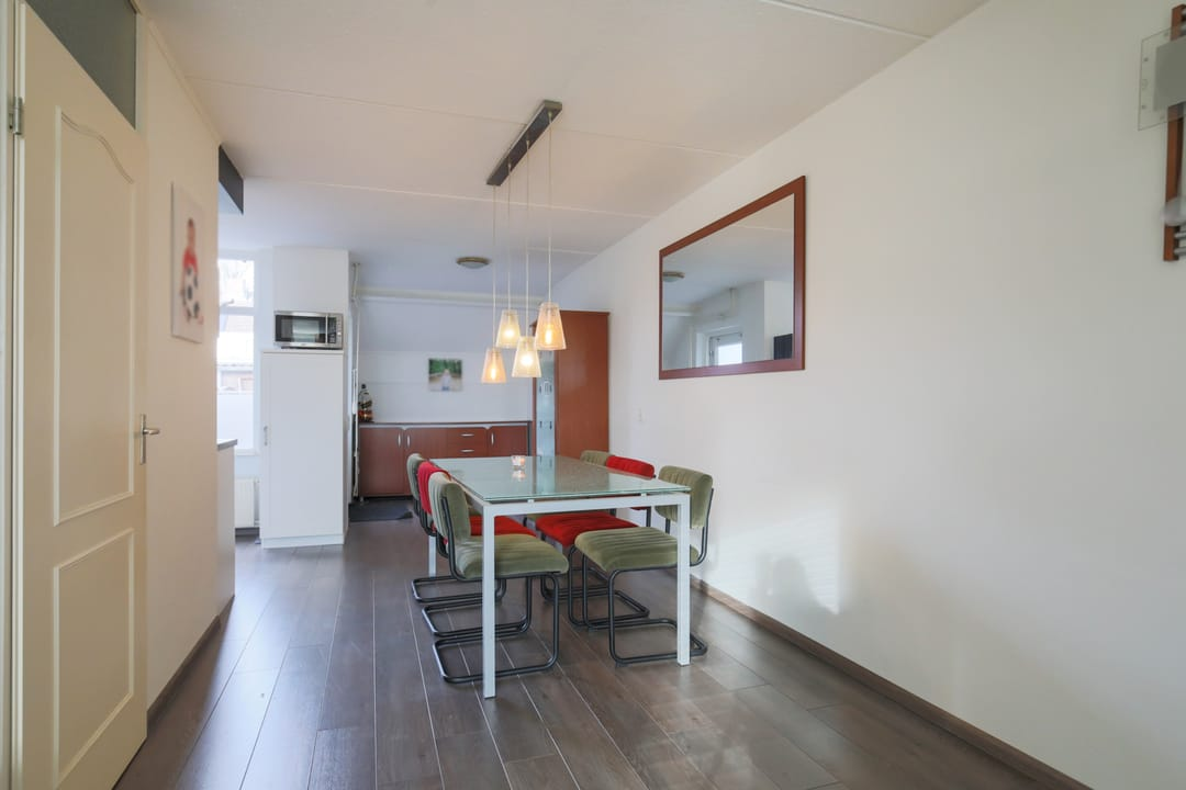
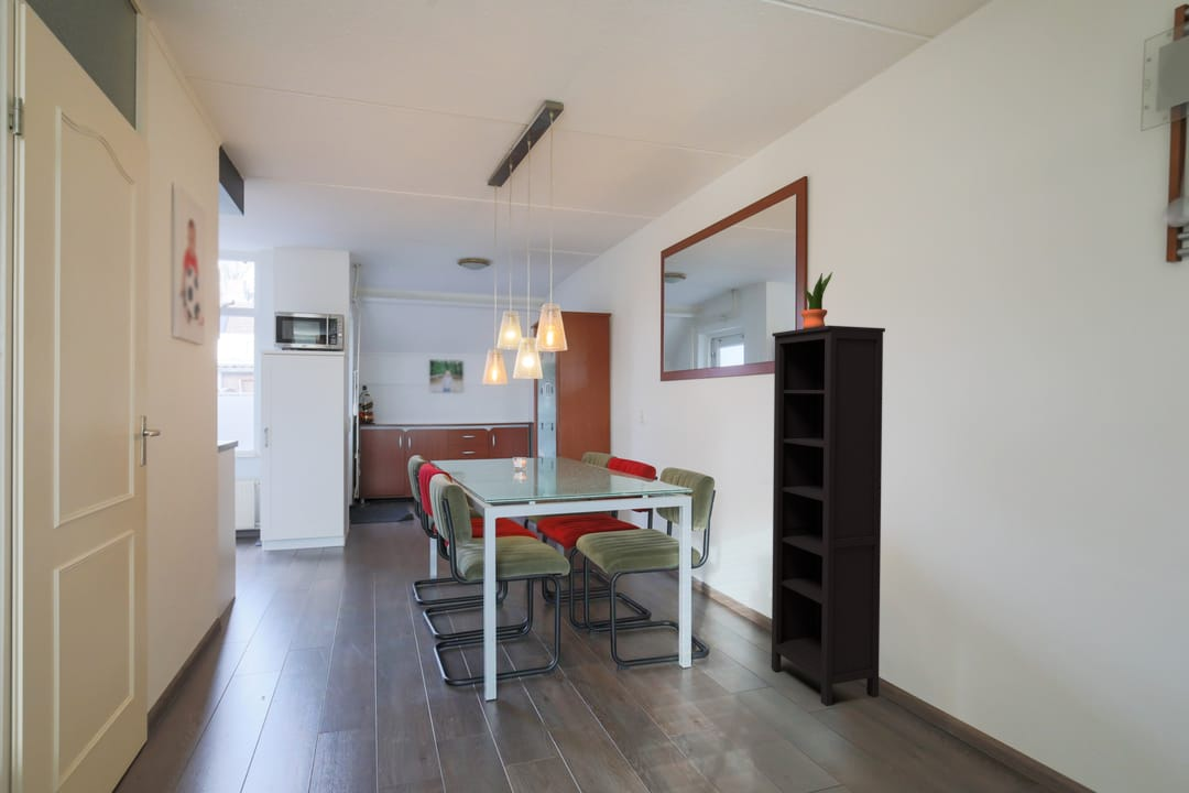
+ potted plant [799,271,833,329]
+ bookcase [771,325,886,707]
